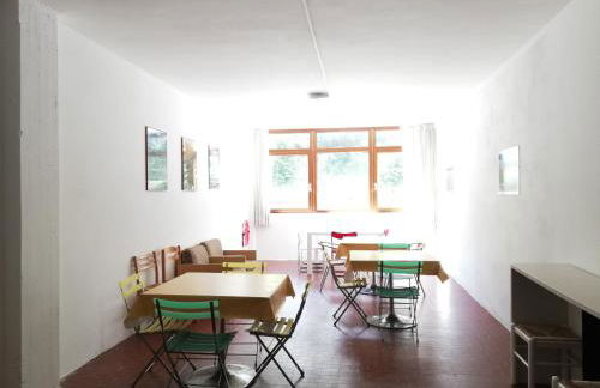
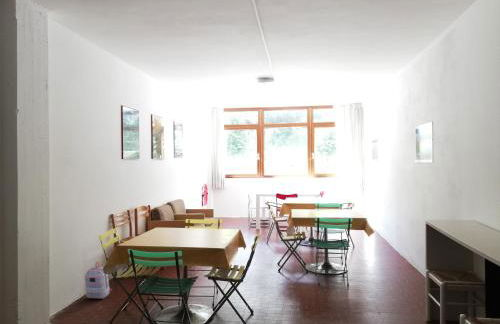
+ backpack [84,261,113,300]
